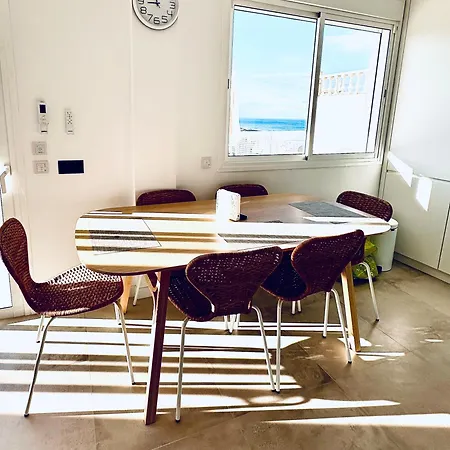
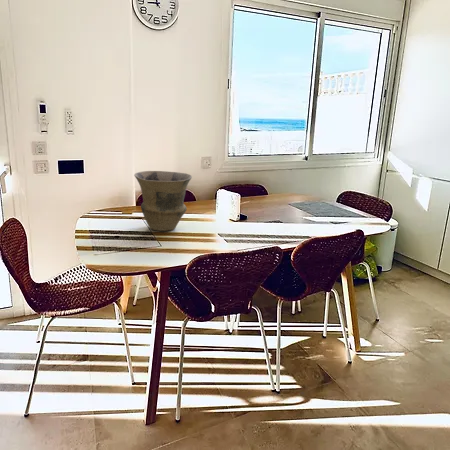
+ vase [133,170,193,232]
